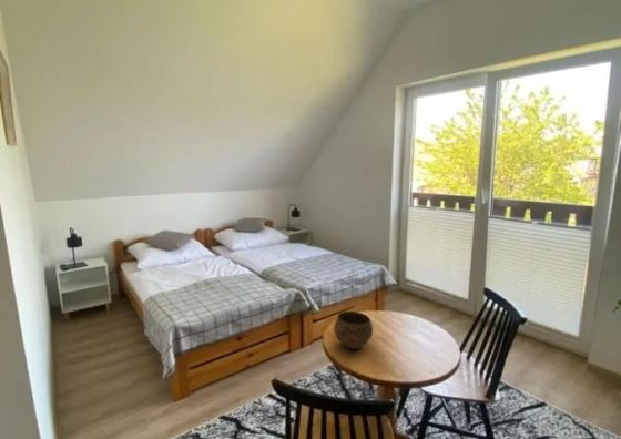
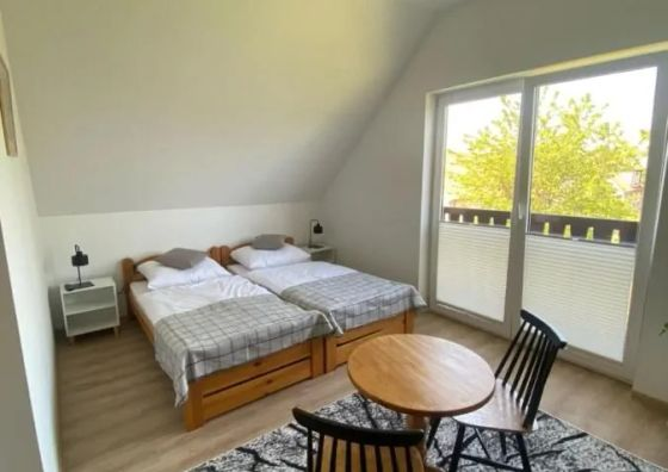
- bowl [333,310,374,350]
